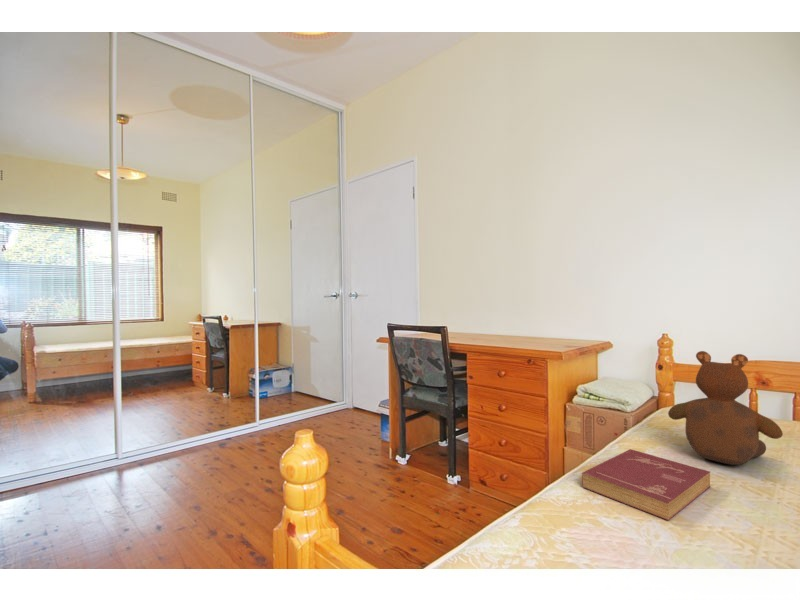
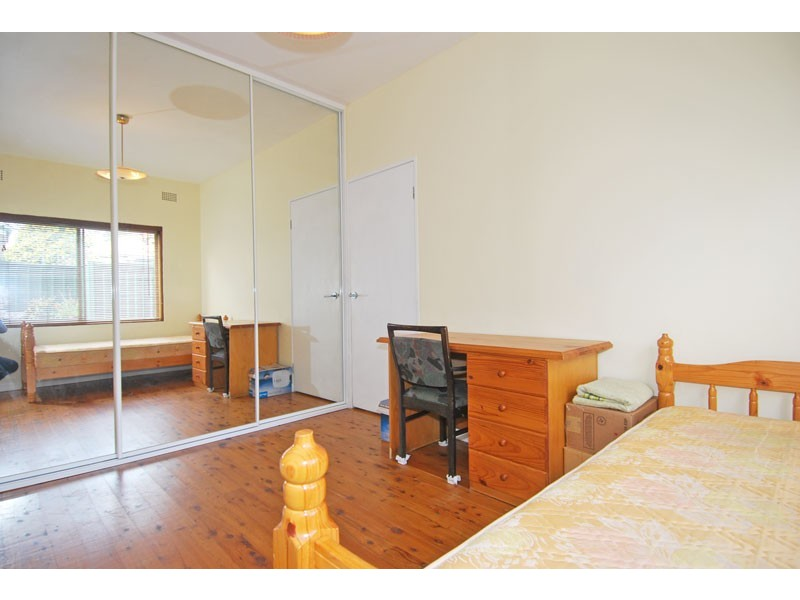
- book [581,448,711,521]
- teddy bear [667,350,784,466]
